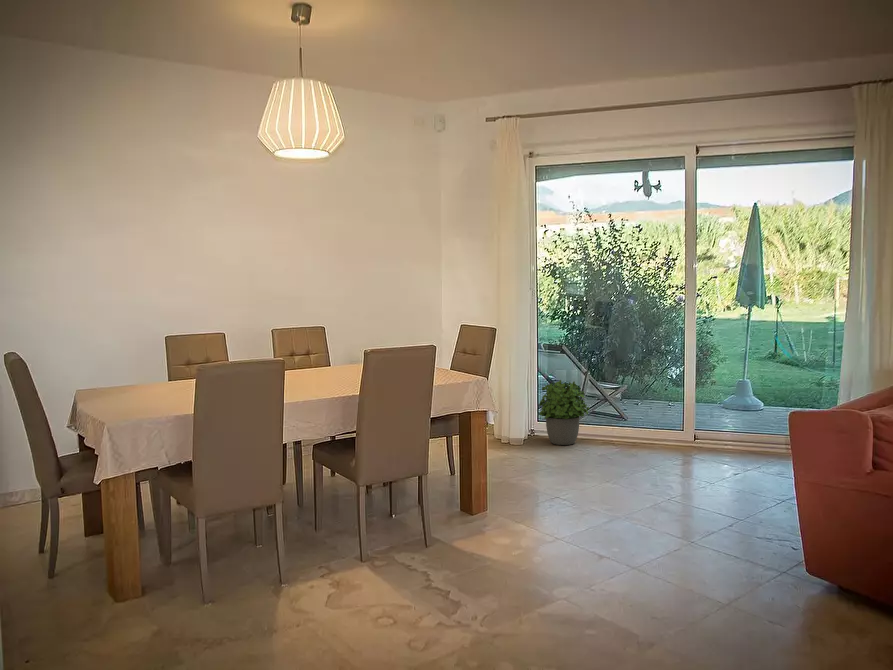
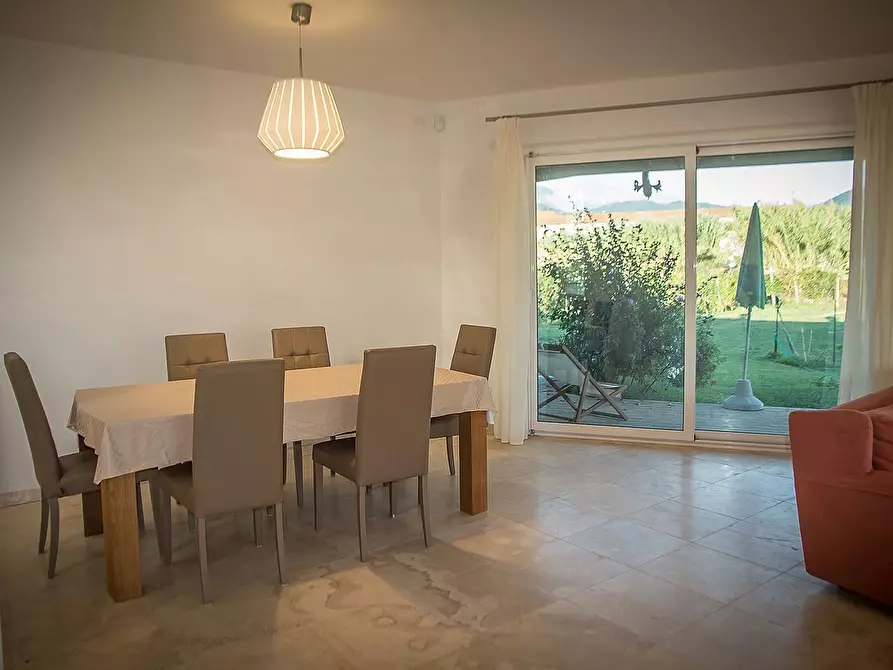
- potted plant [537,379,590,446]
